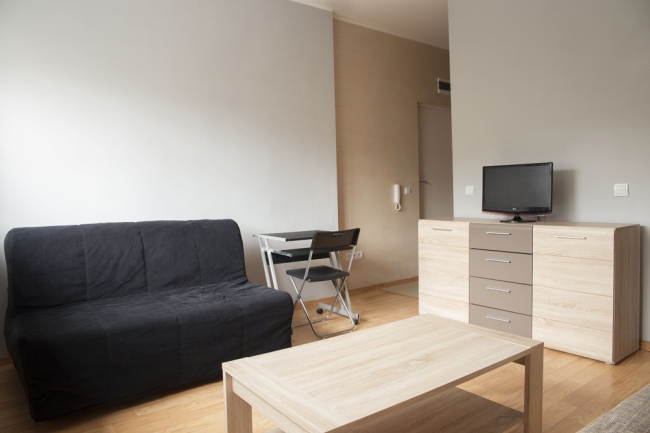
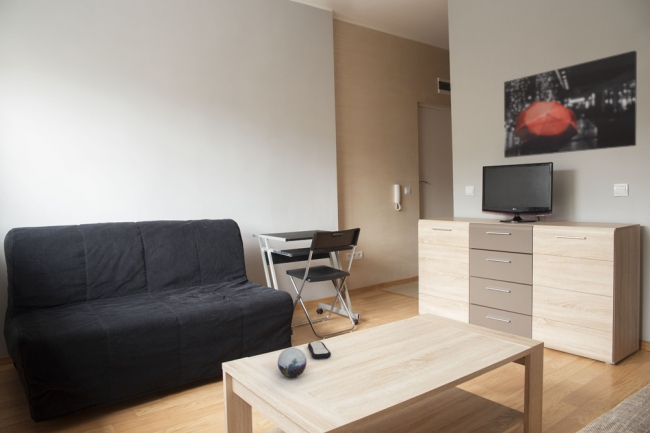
+ remote control [307,340,332,360]
+ wall art [503,49,638,159]
+ decorative orb [277,346,307,378]
